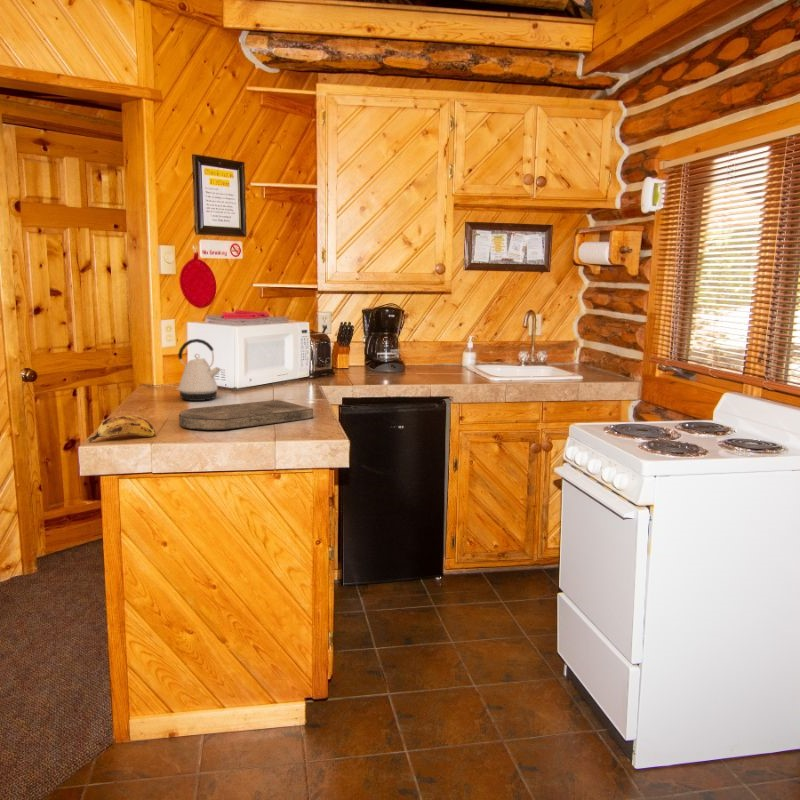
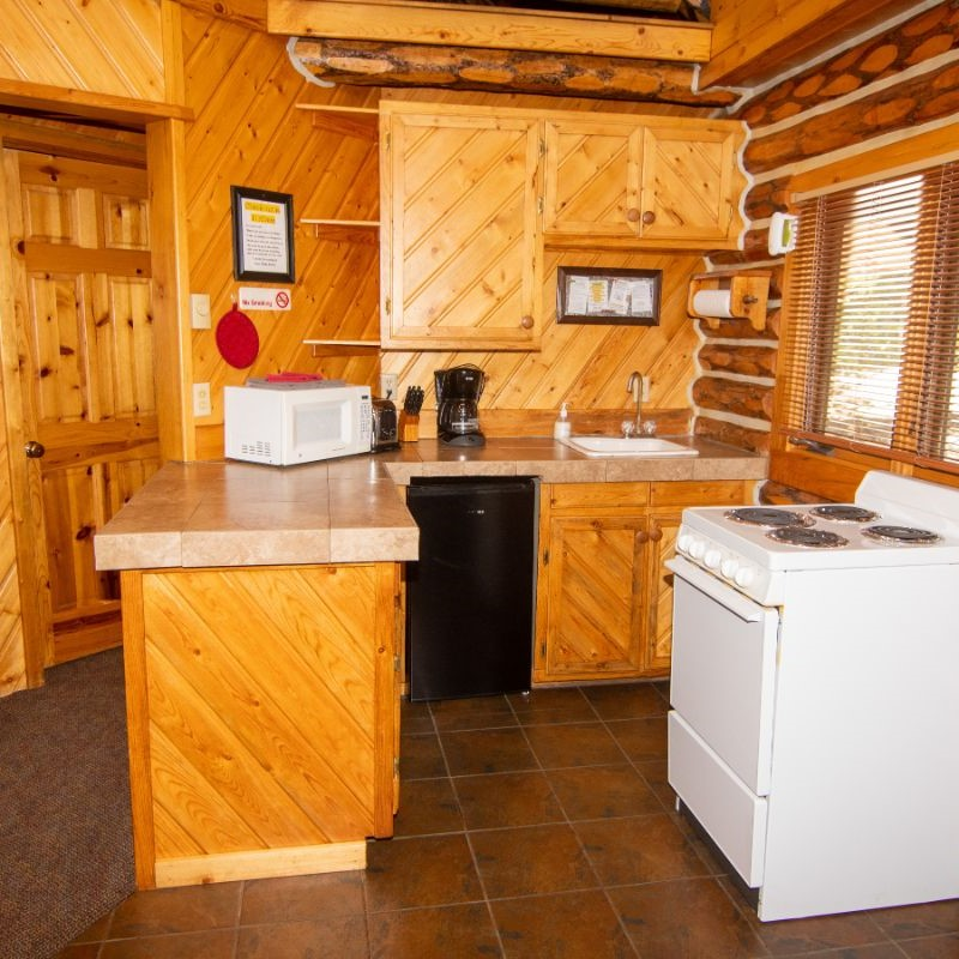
- cutting board [178,399,314,431]
- banana [87,415,156,443]
- kettle [175,338,222,402]
